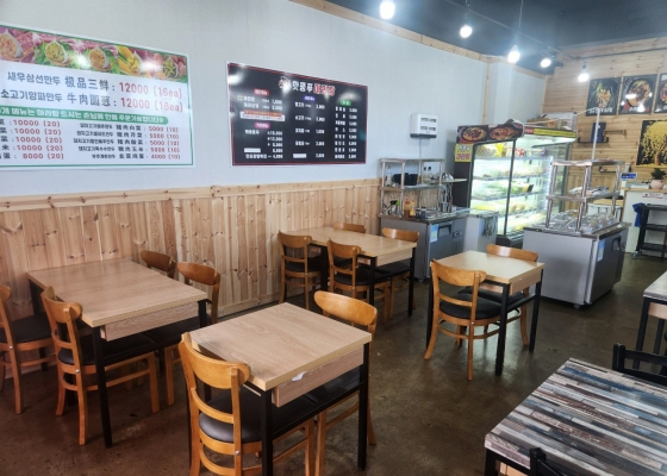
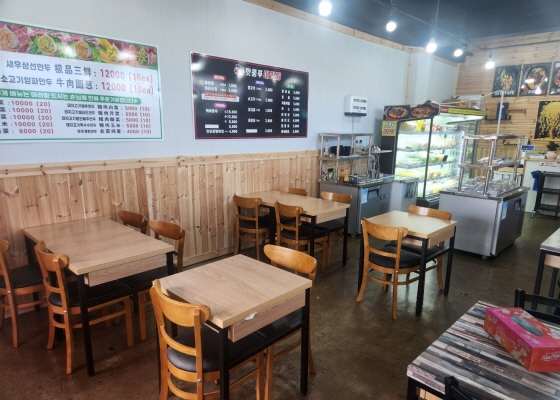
+ tissue box [482,306,560,373]
